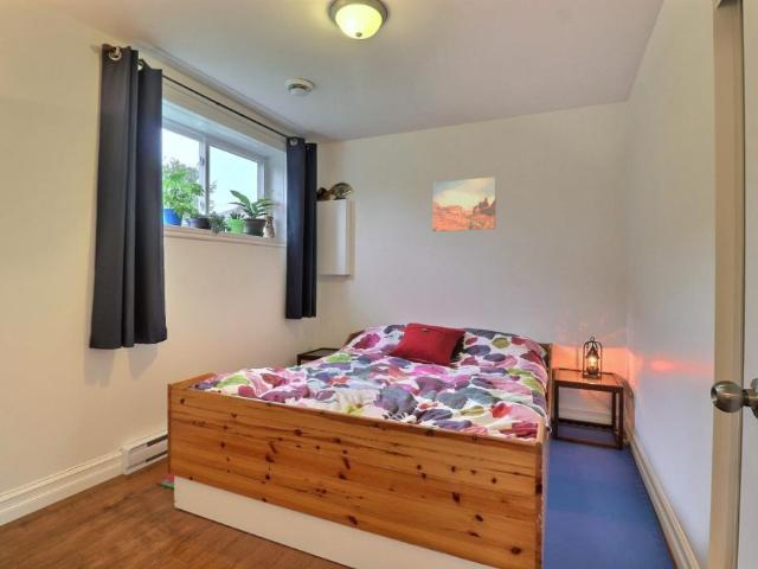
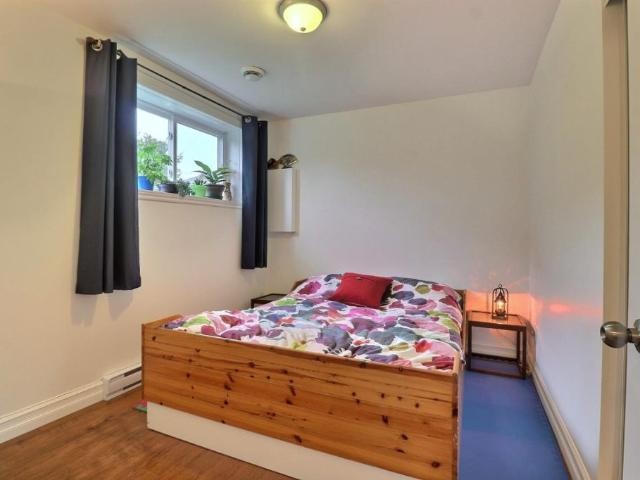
- wall art [431,175,497,232]
